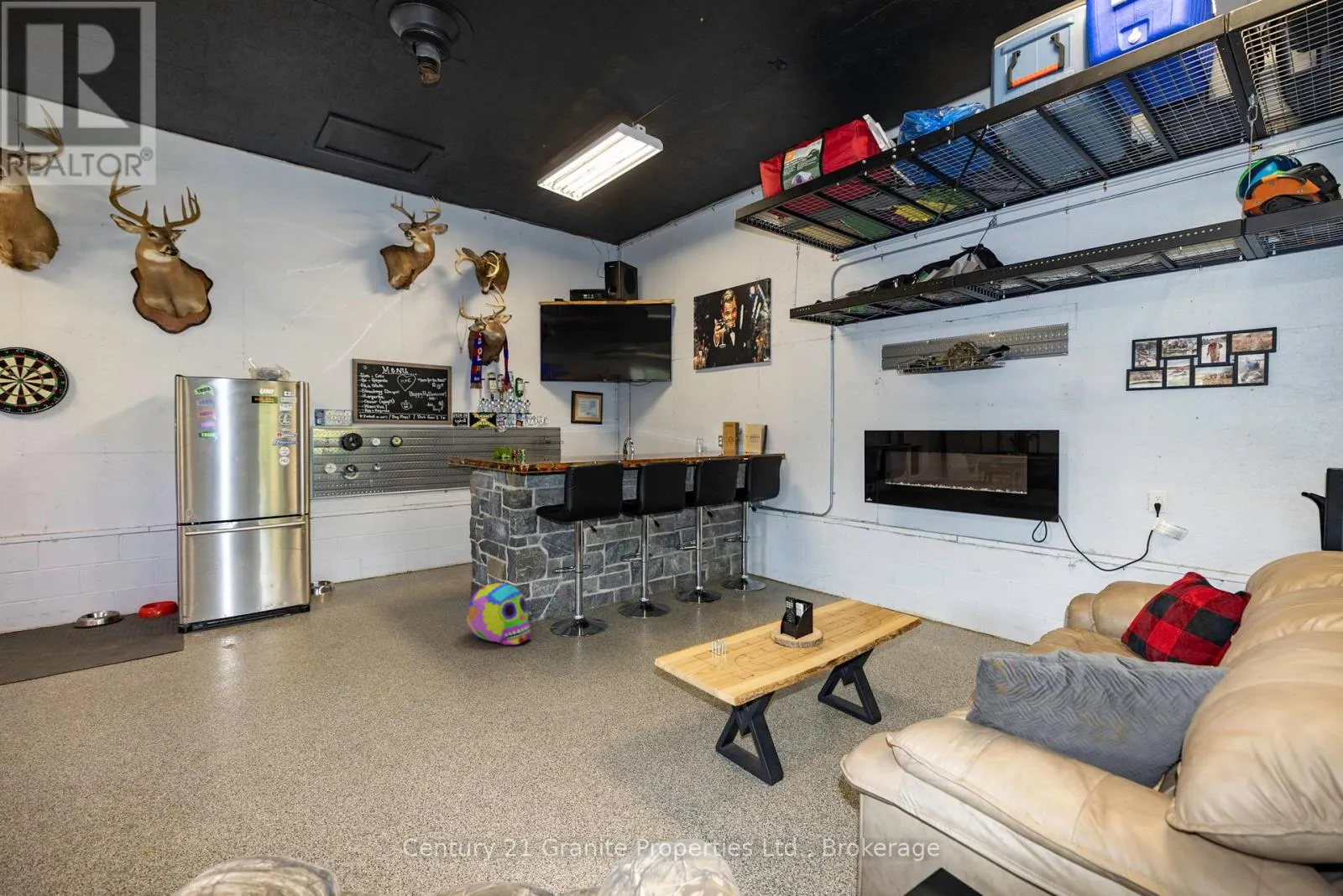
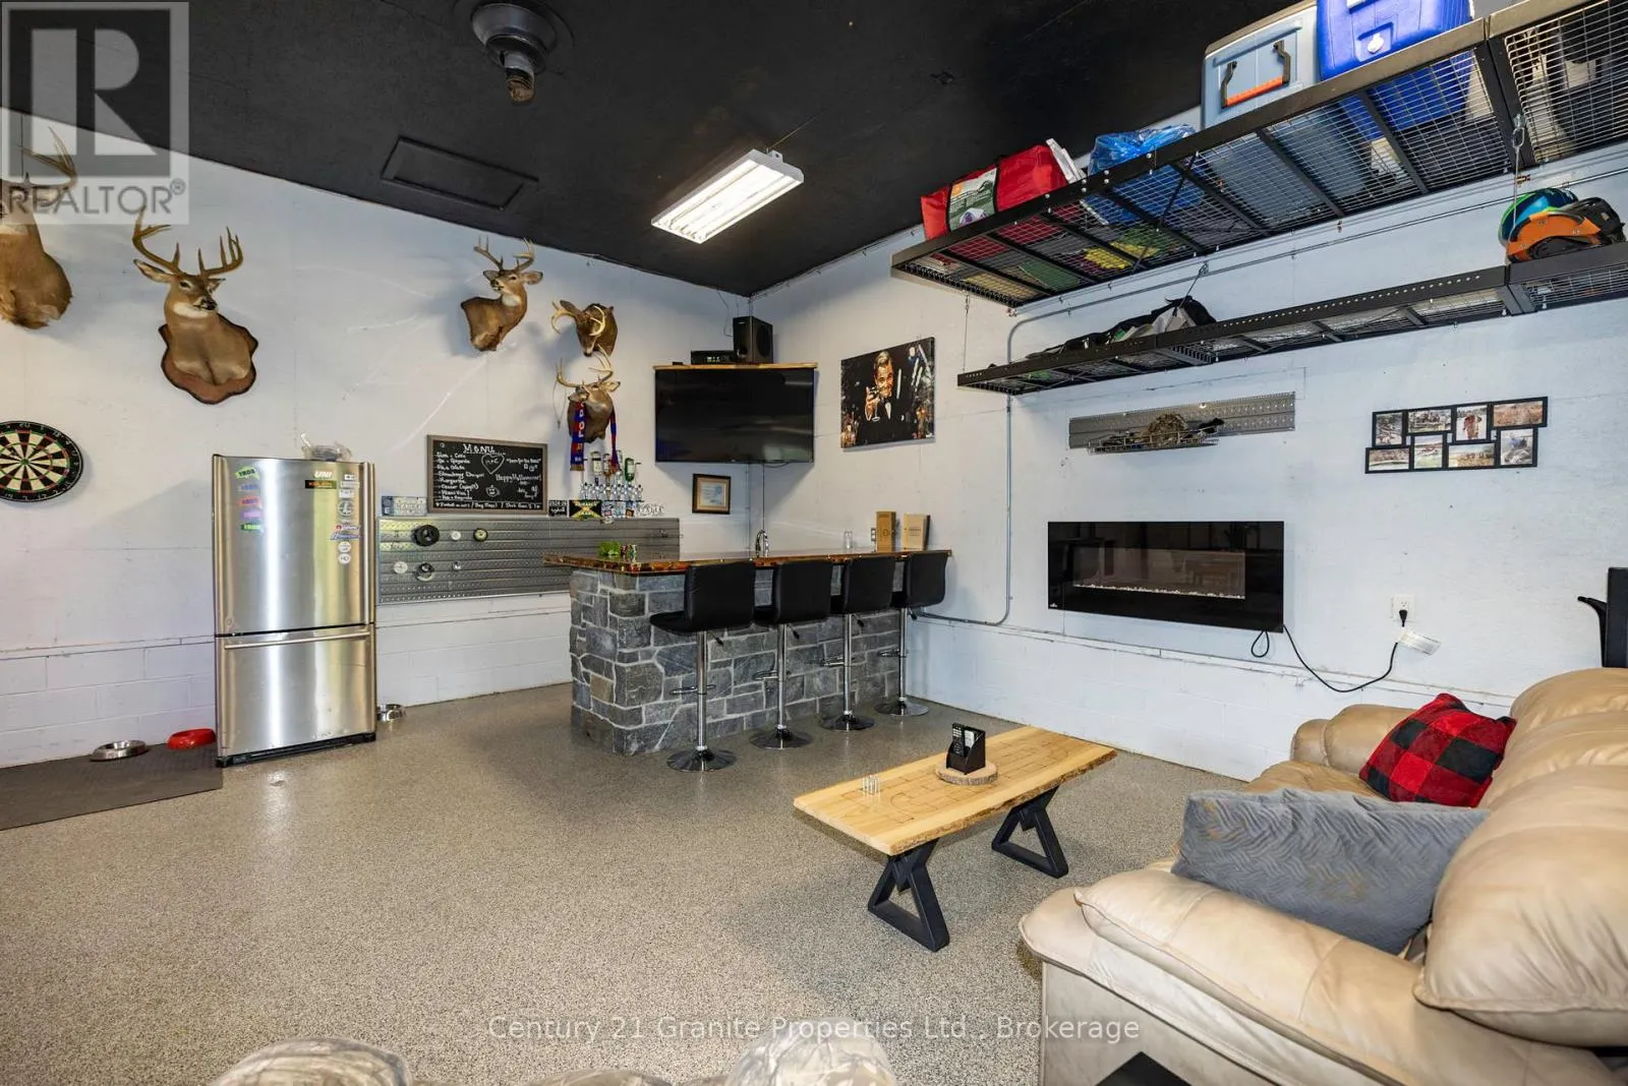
- decorative ball [466,582,532,646]
